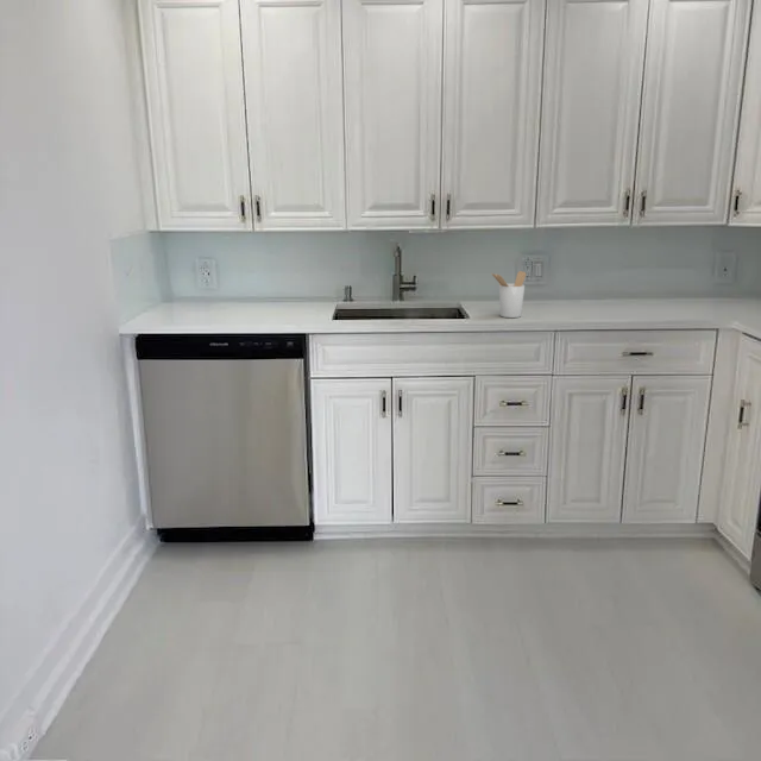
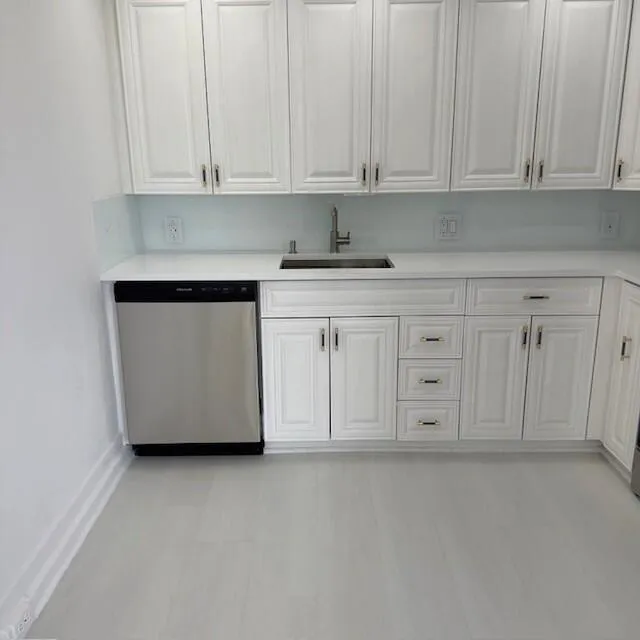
- utensil holder [490,270,527,319]
